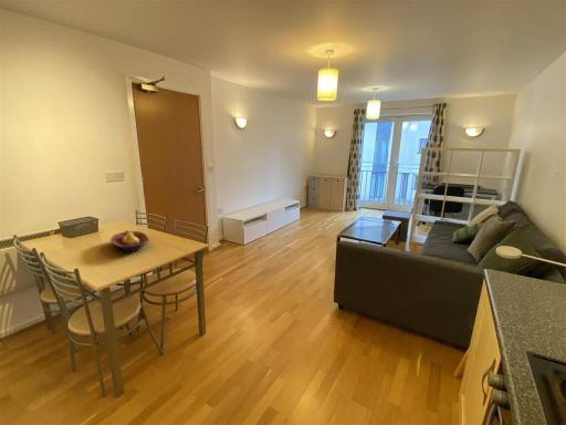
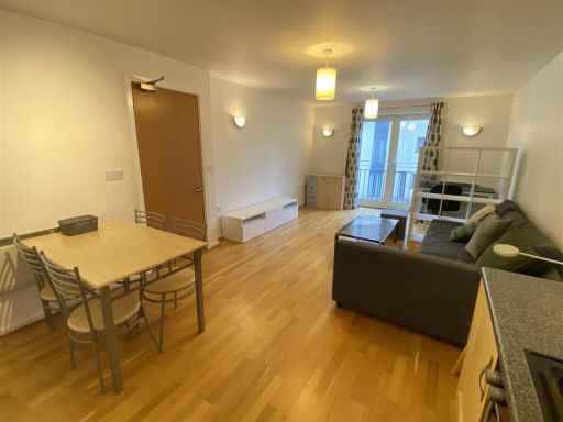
- fruit bowl [109,229,150,252]
